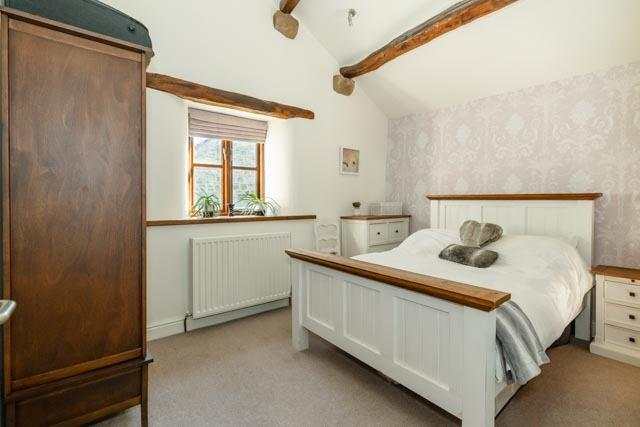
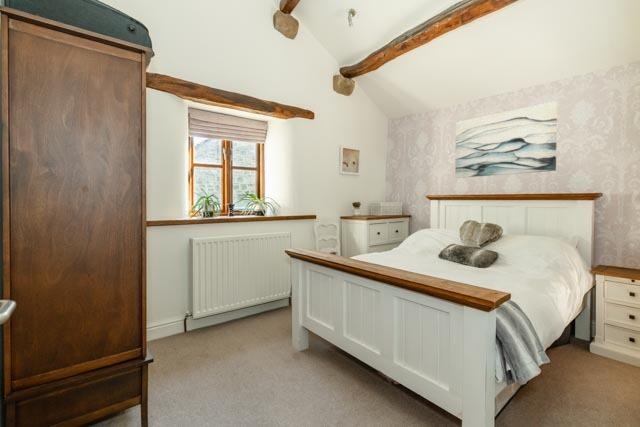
+ wall art [454,100,558,179]
